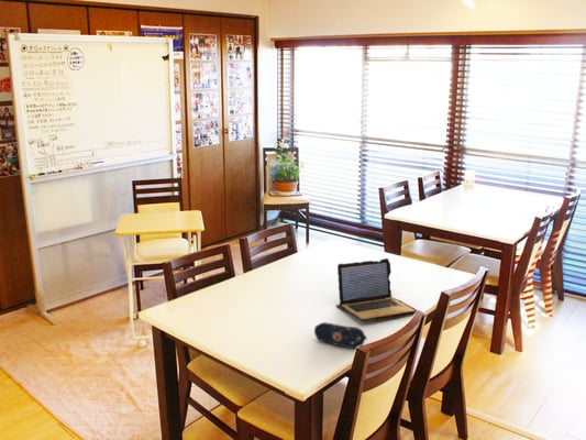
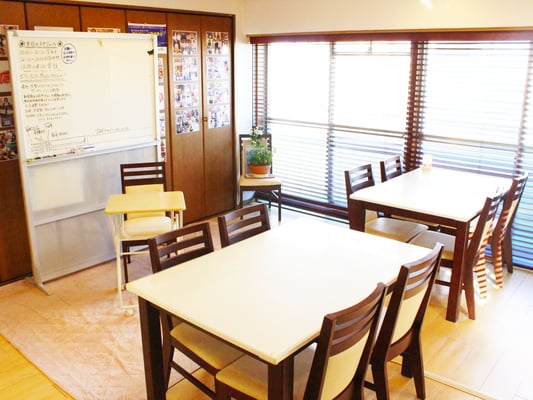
- laptop [335,257,418,322]
- pencil case [313,321,367,350]
